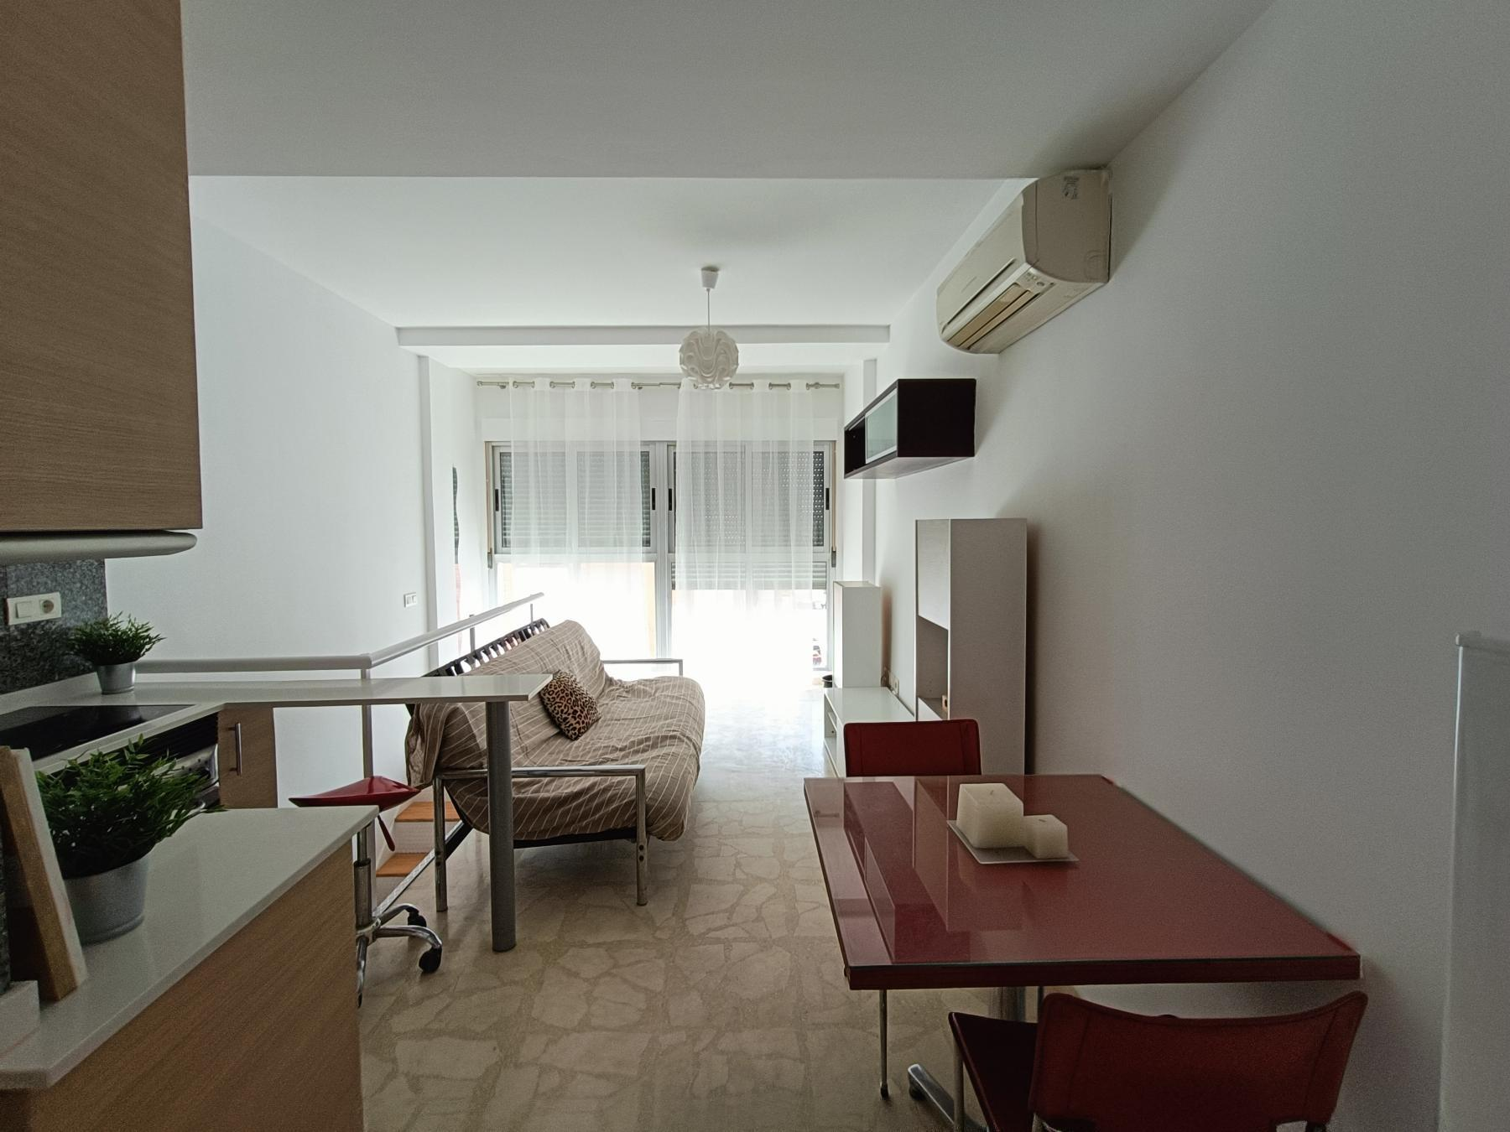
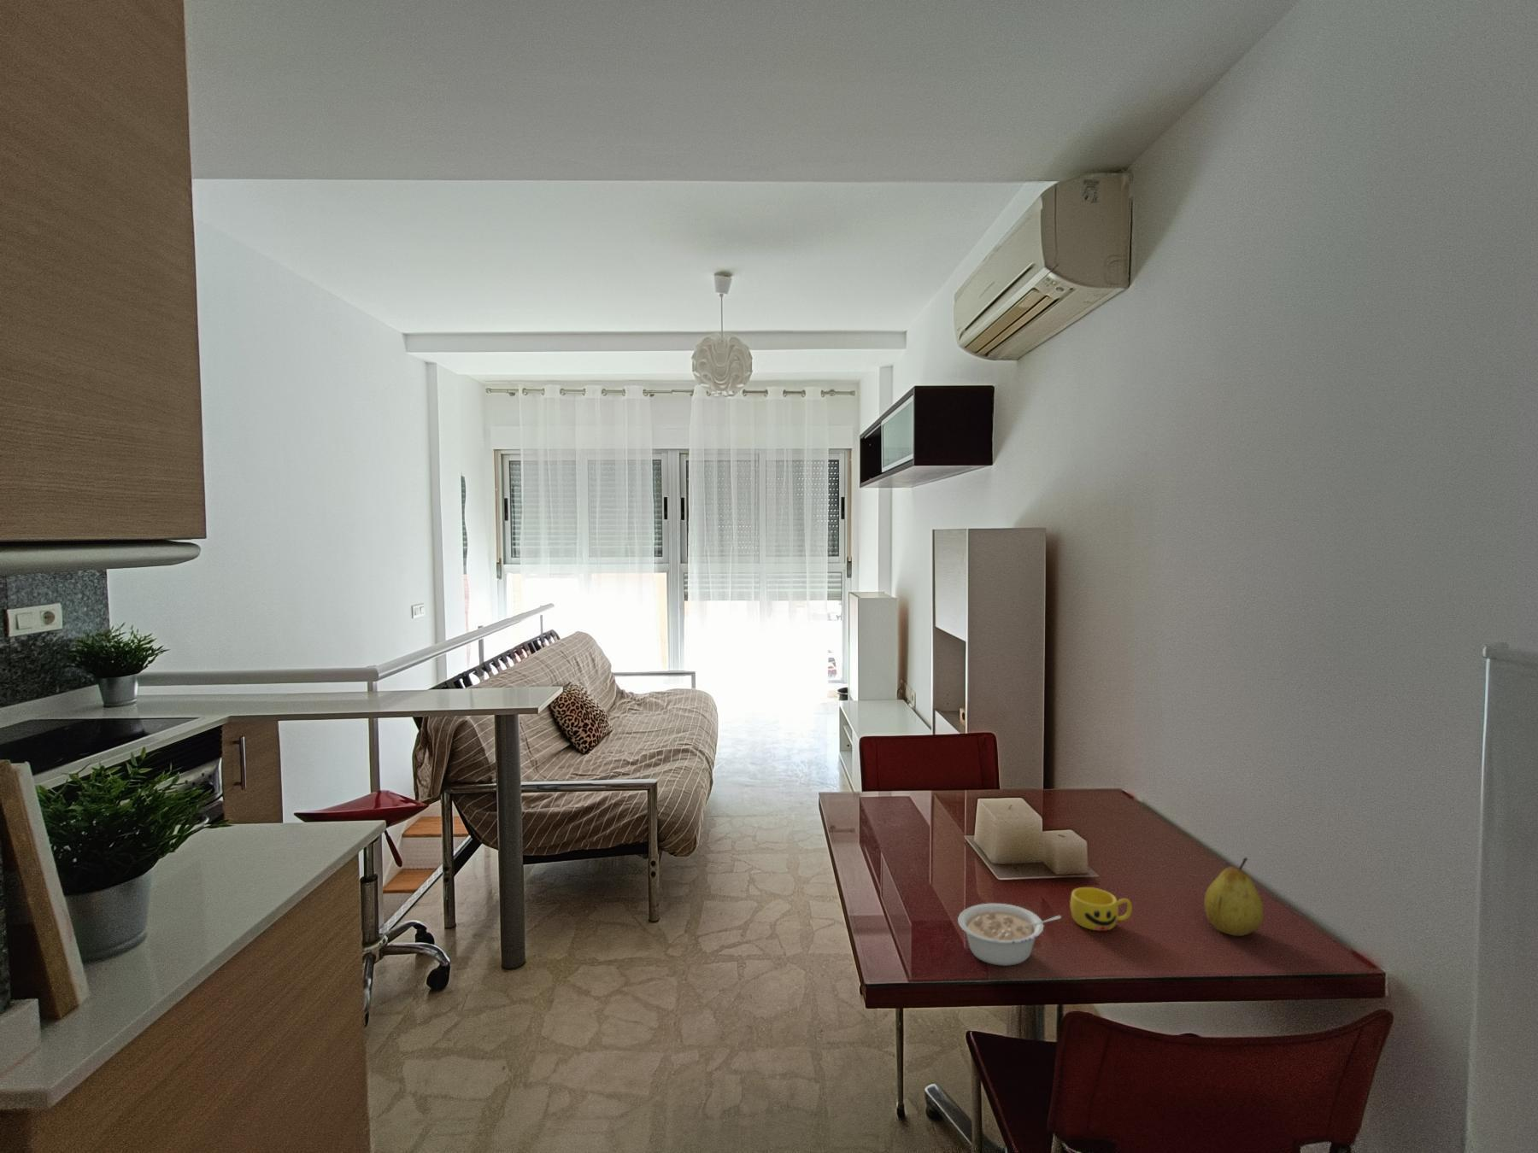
+ cup [1069,887,1134,931]
+ fruit [1203,856,1264,937]
+ legume [957,902,1062,966]
